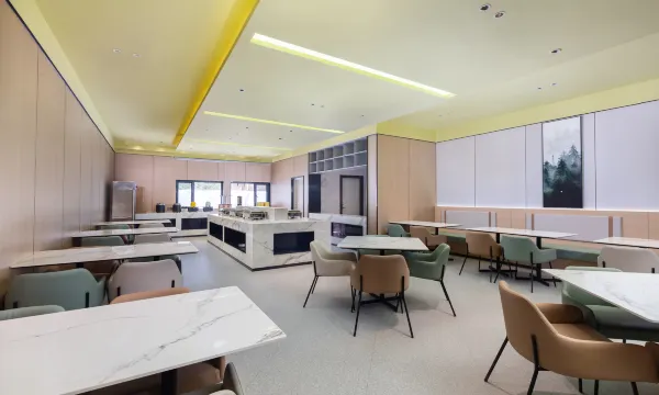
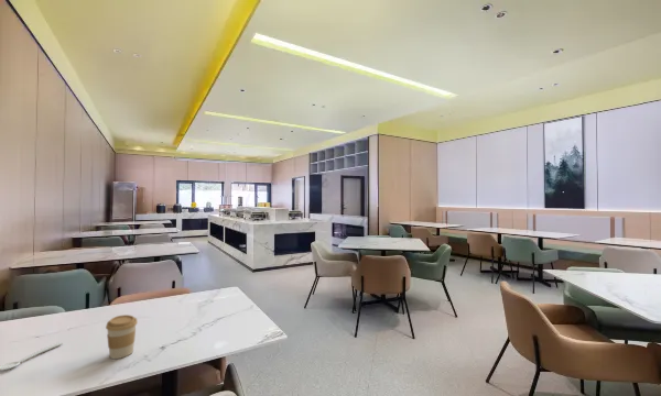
+ coffee cup [105,314,139,360]
+ spoon [0,341,64,372]
